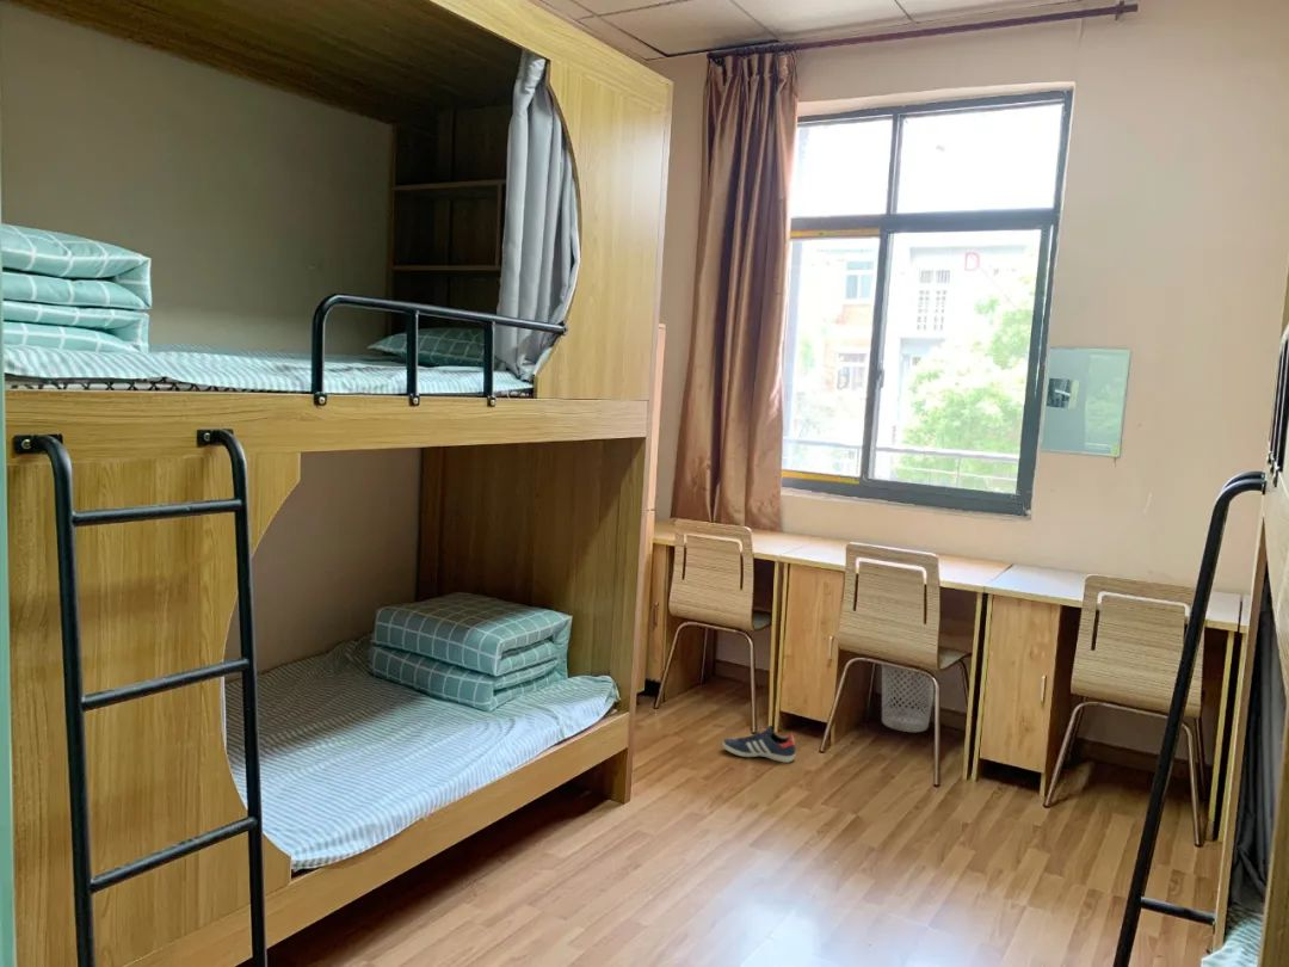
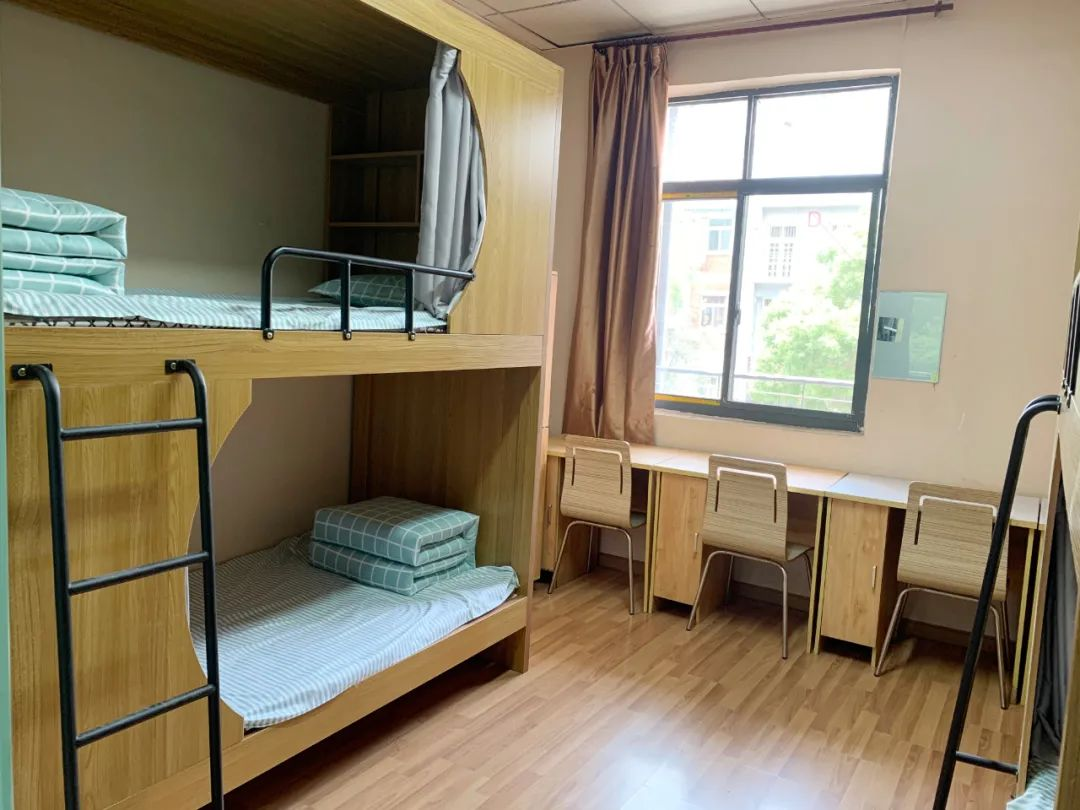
- wastebasket [881,664,935,733]
- sneaker [722,725,797,764]
